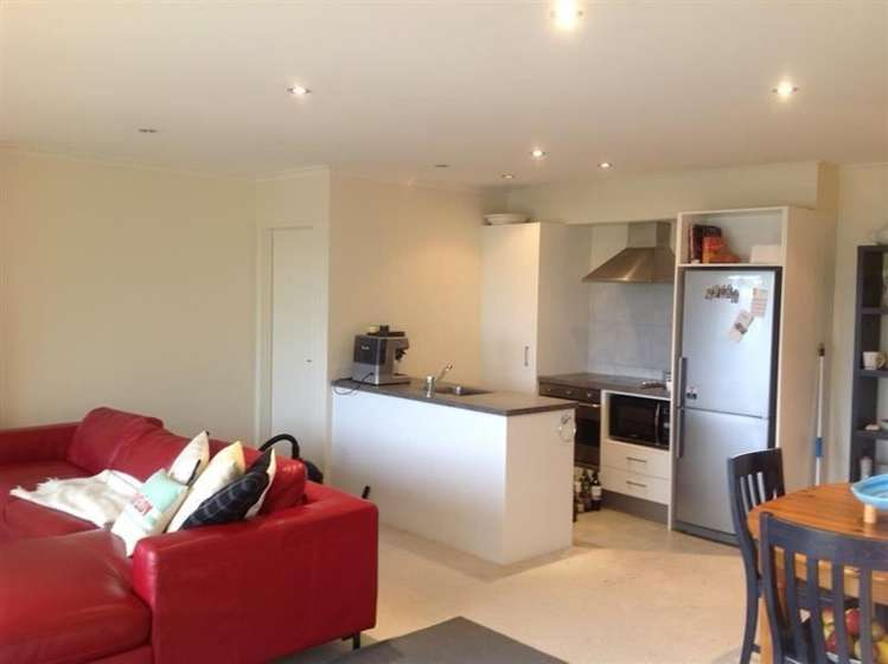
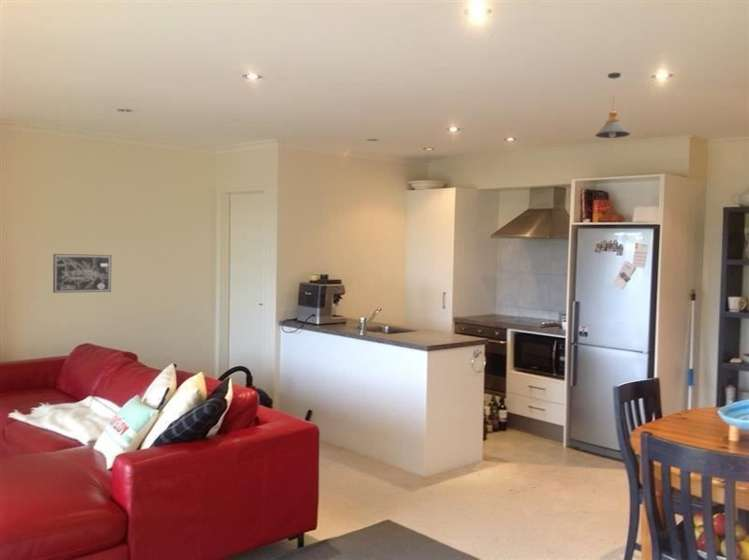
+ pendant light [594,72,631,139]
+ wall art [52,253,112,294]
